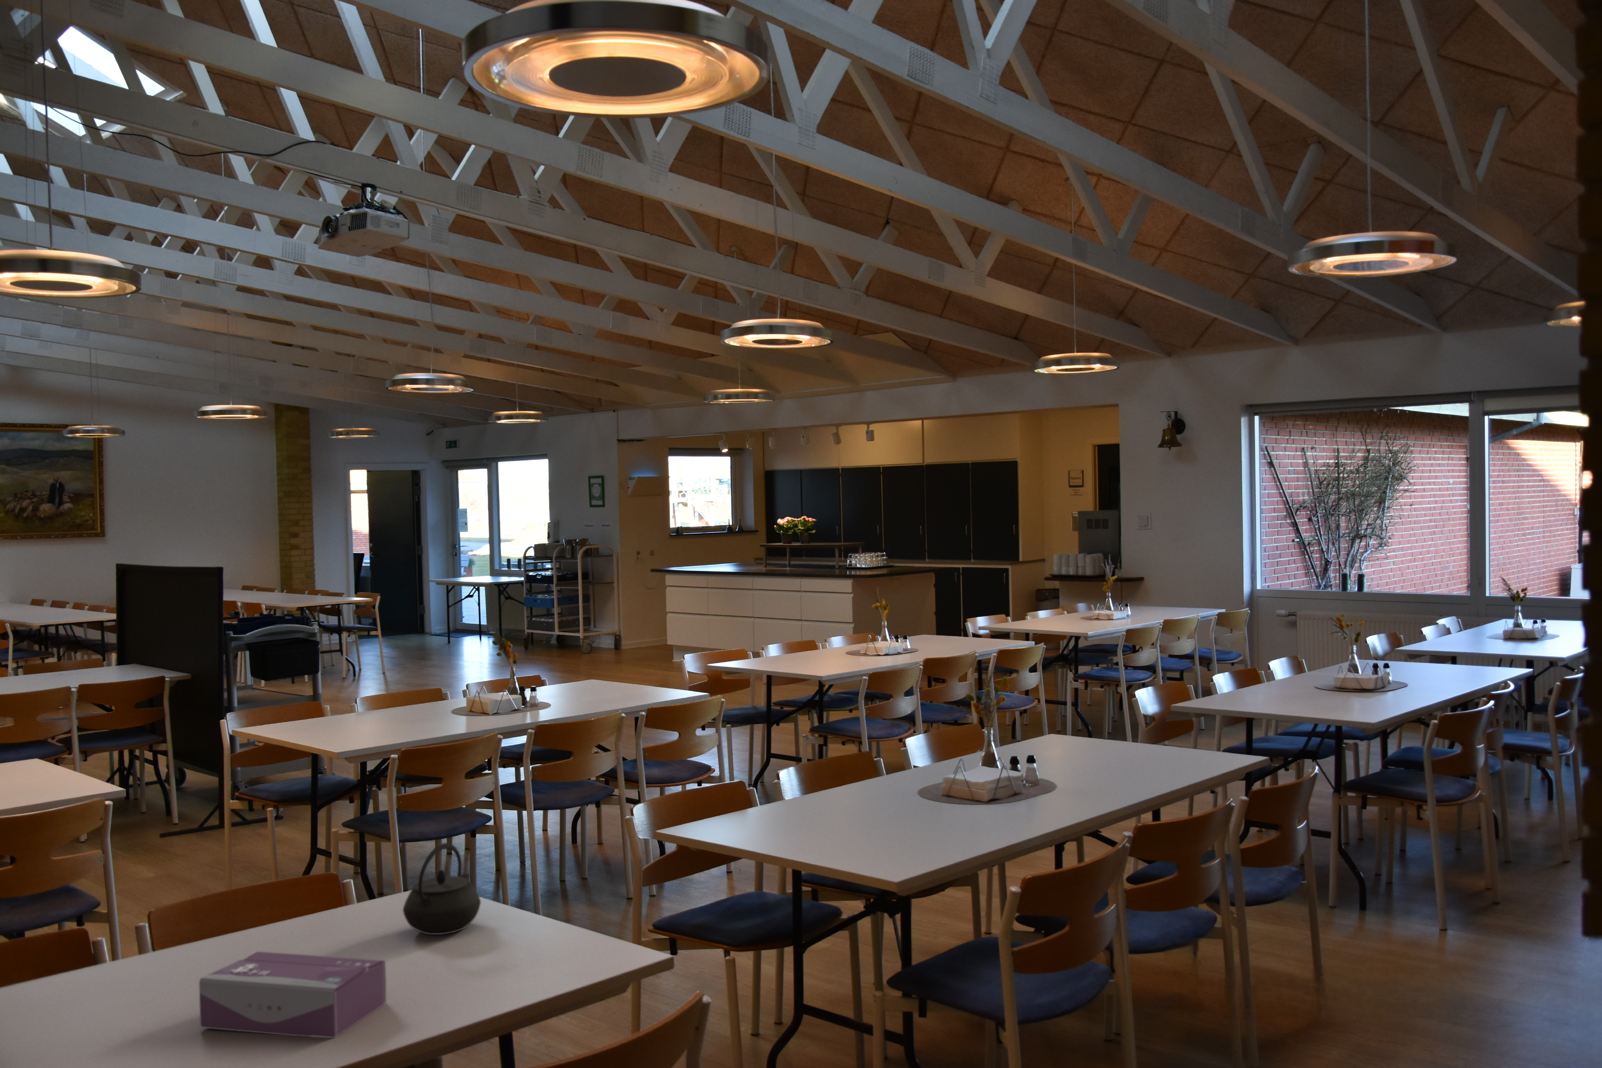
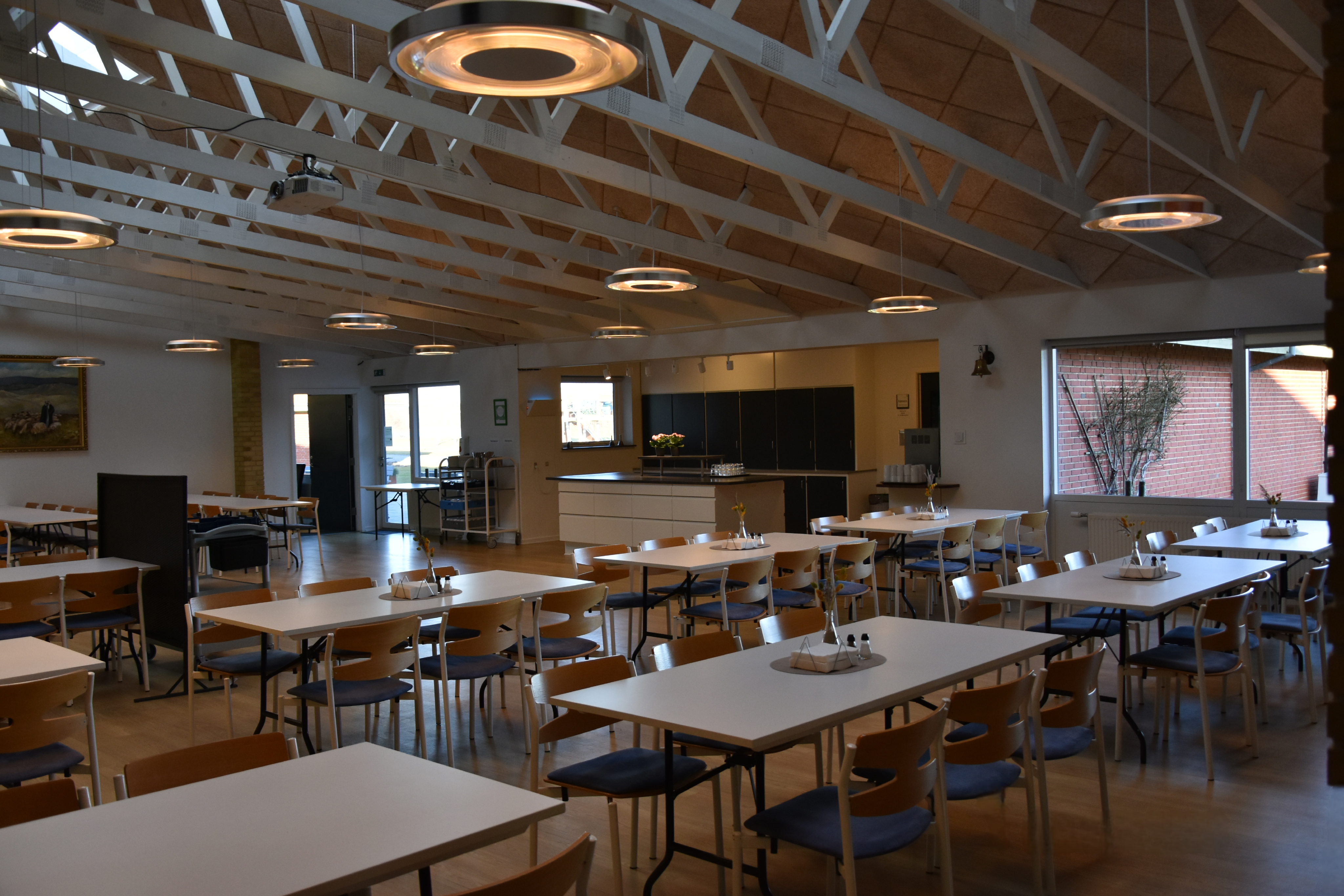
- tissue box [199,951,386,1038]
- kettle [403,843,482,935]
